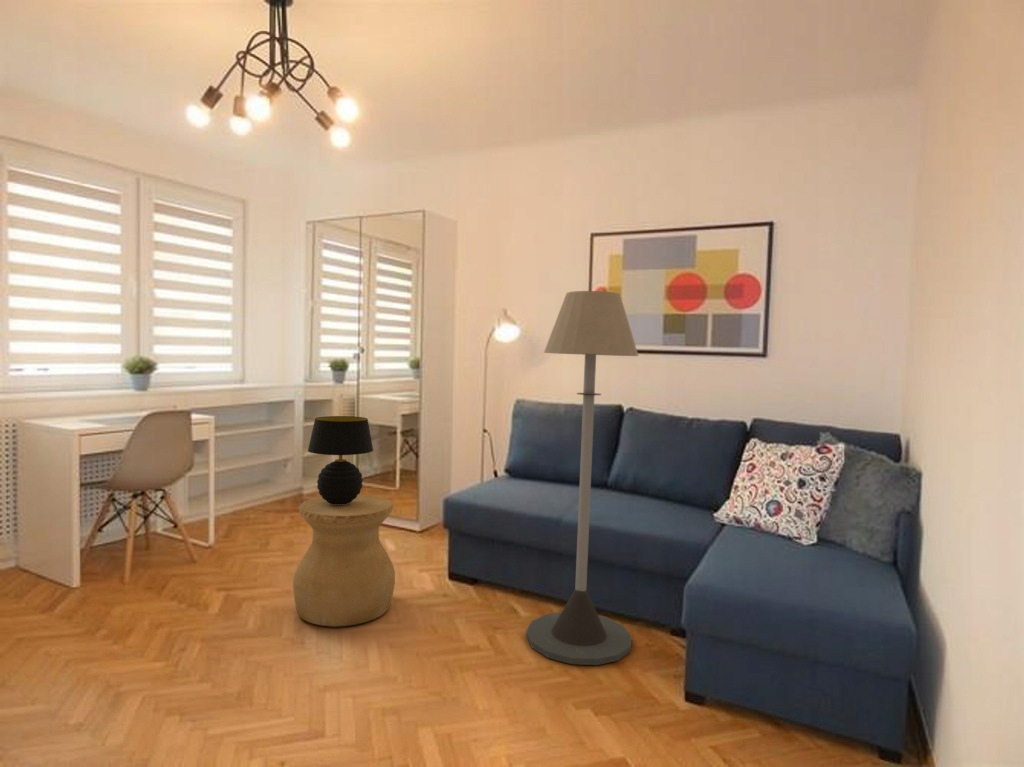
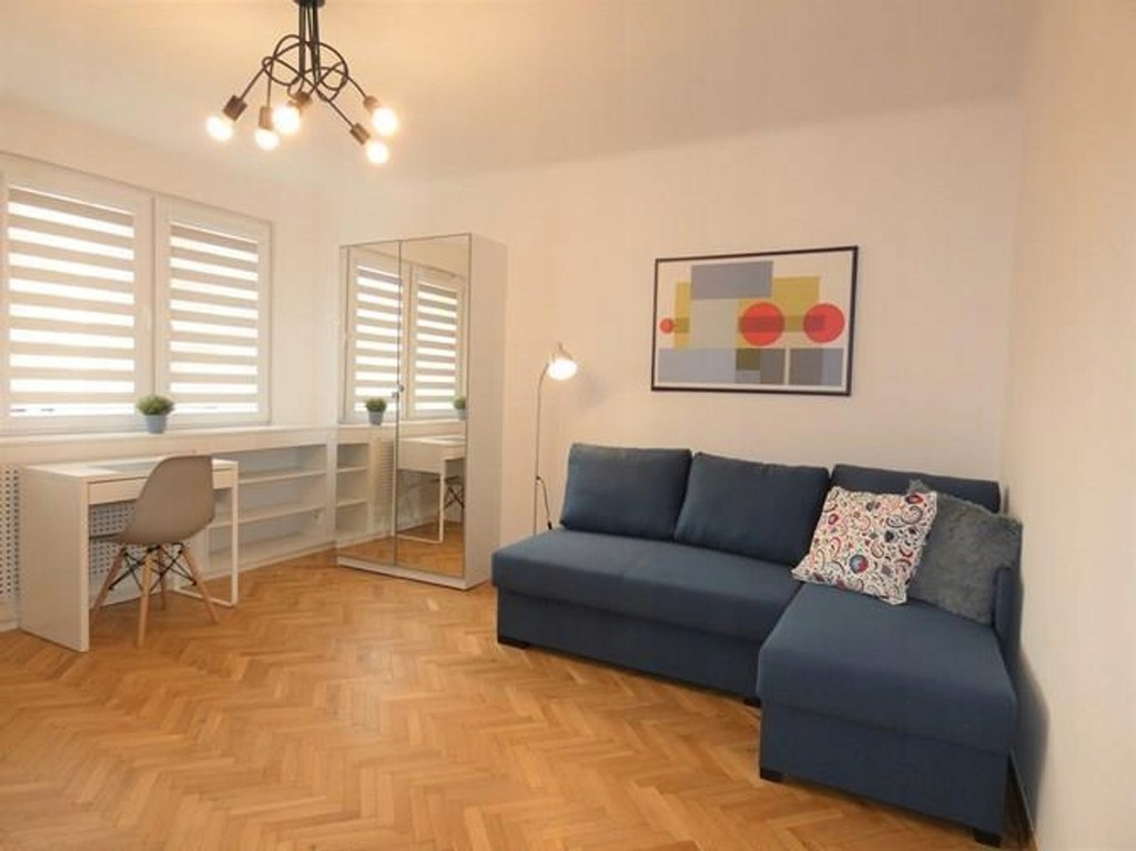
- table lamp [307,415,374,505]
- floor lamp [525,290,639,666]
- side table [292,494,396,628]
